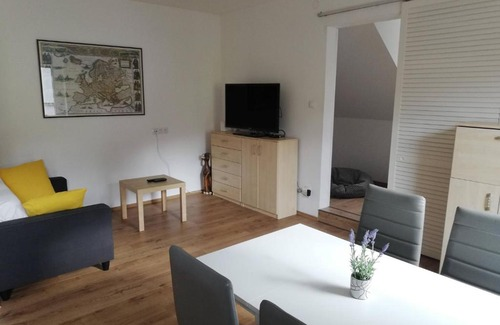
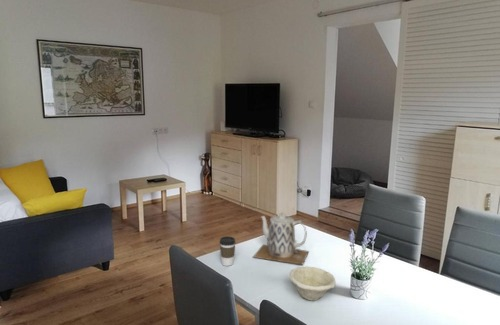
+ coffee cup [219,235,237,267]
+ teapot [252,211,310,266]
+ bowl [288,266,337,301]
